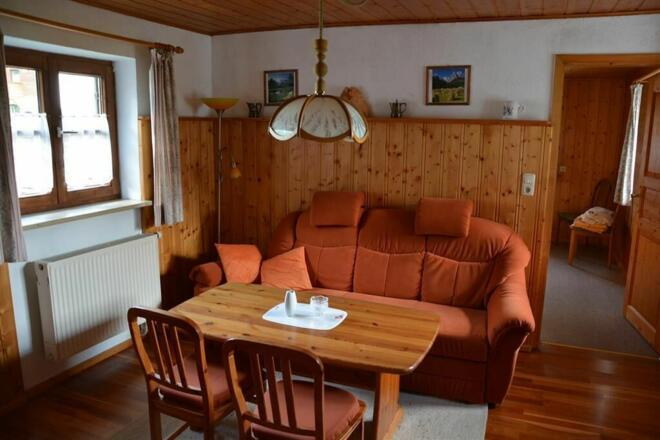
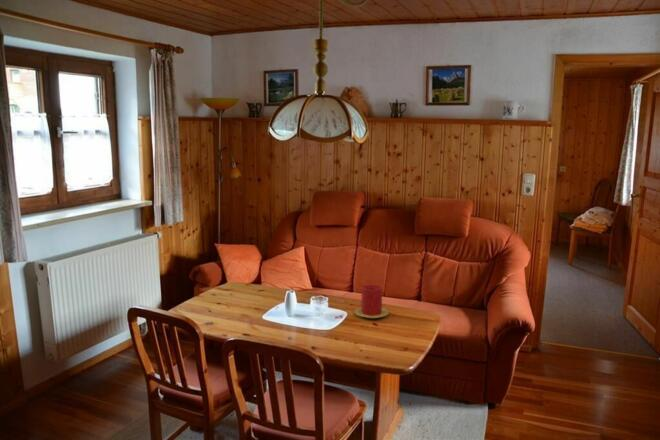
+ candle [354,284,390,319]
